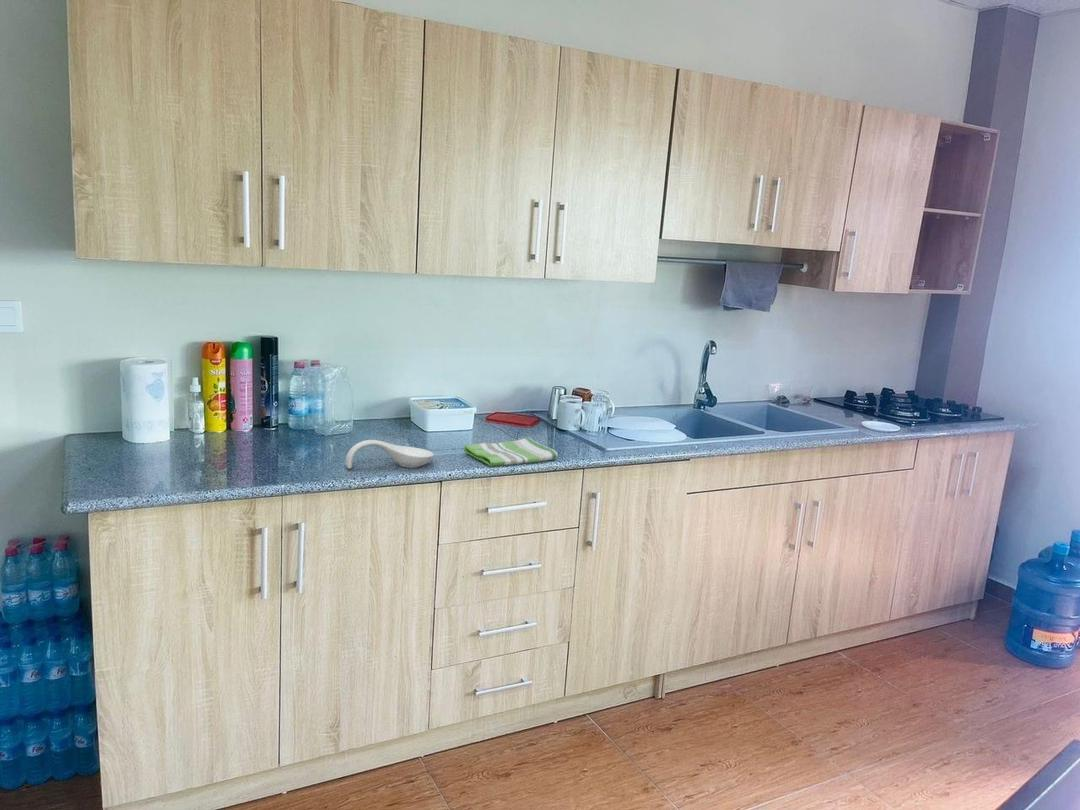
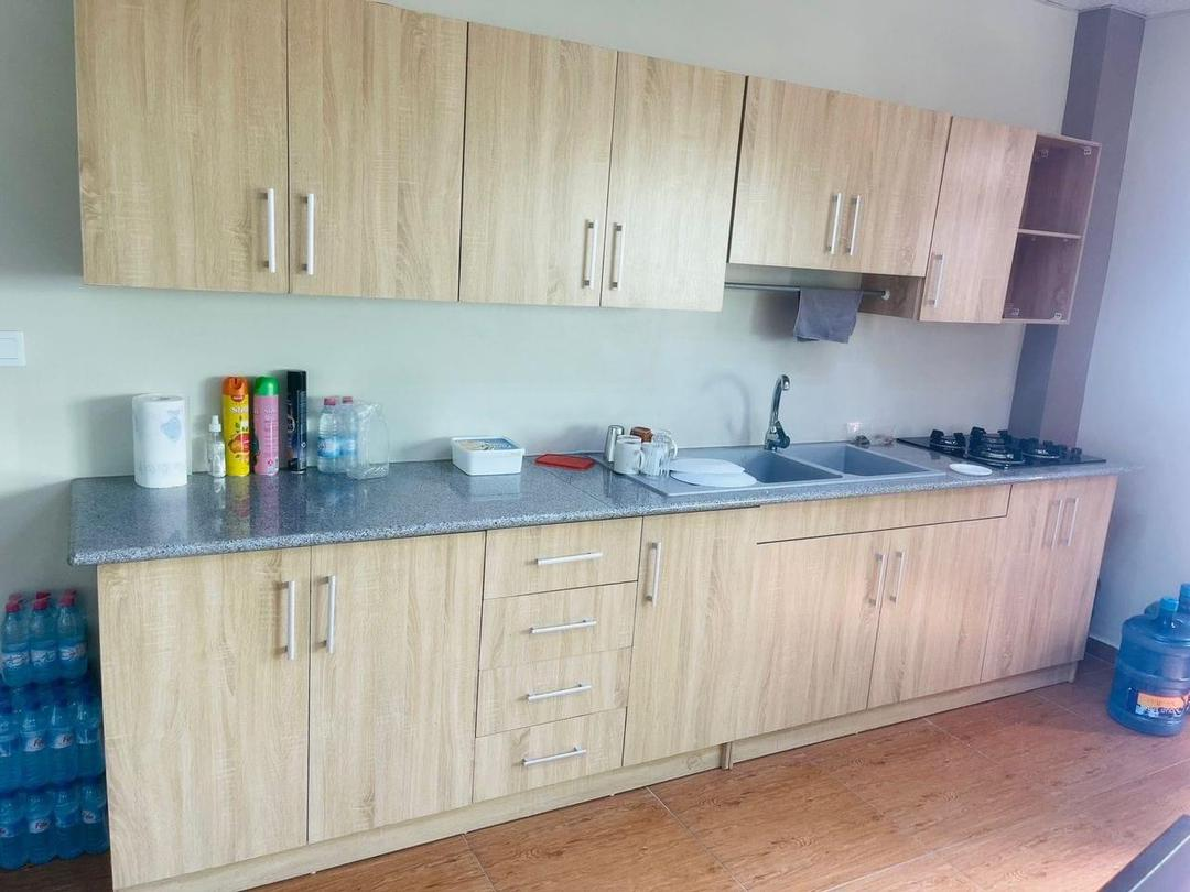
- dish towel [463,436,559,467]
- spoon rest [344,439,435,469]
